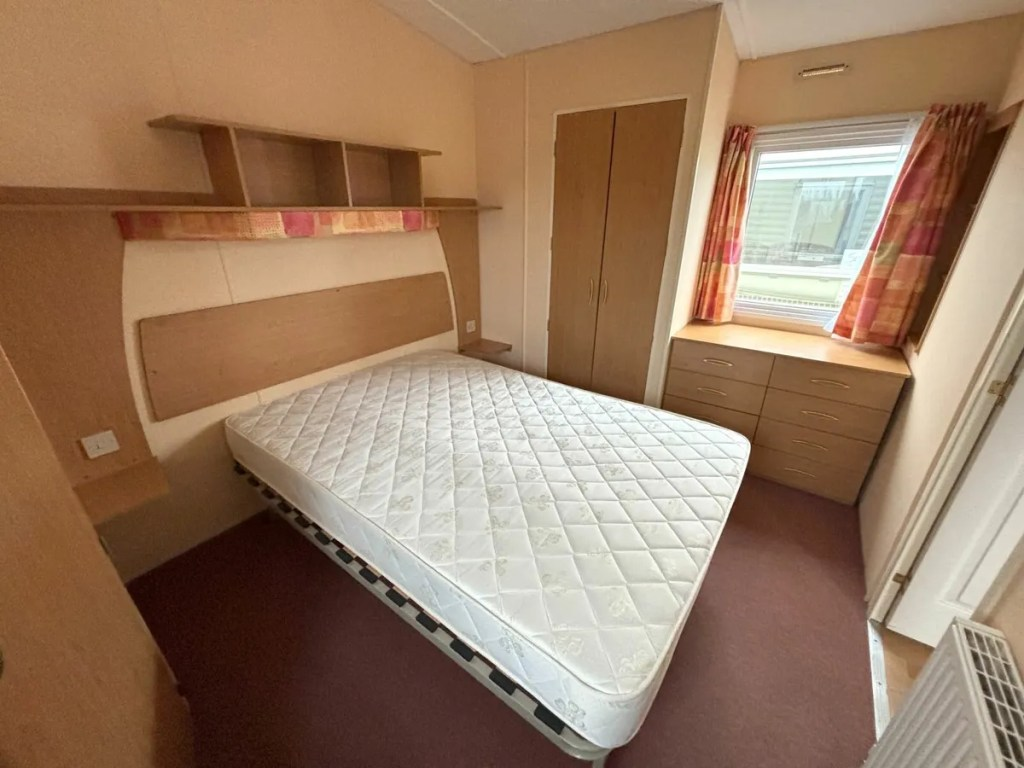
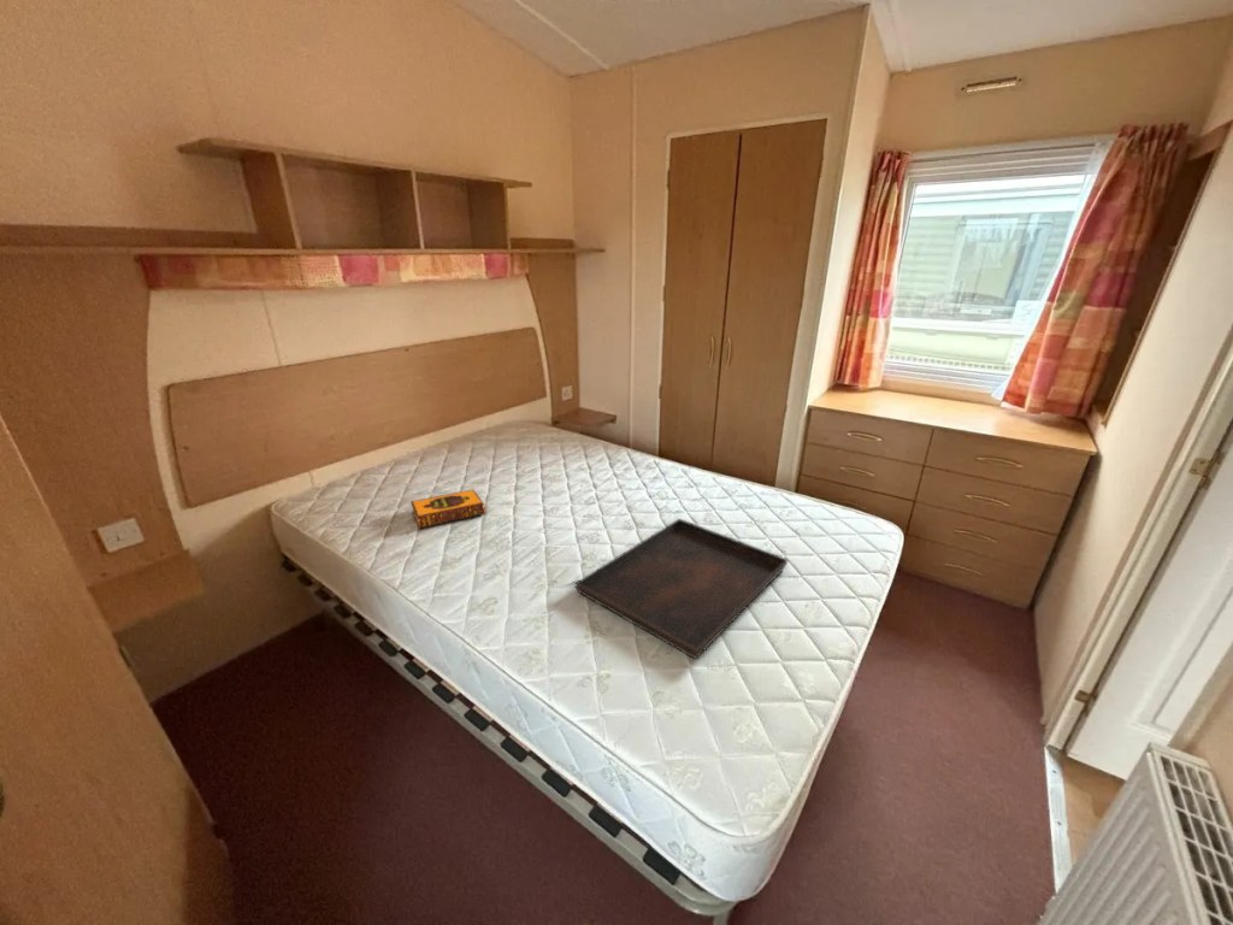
+ serving tray [574,518,789,660]
+ hardback book [409,488,486,530]
